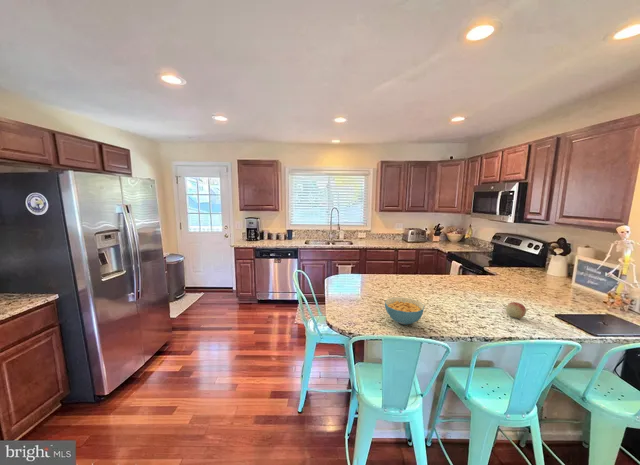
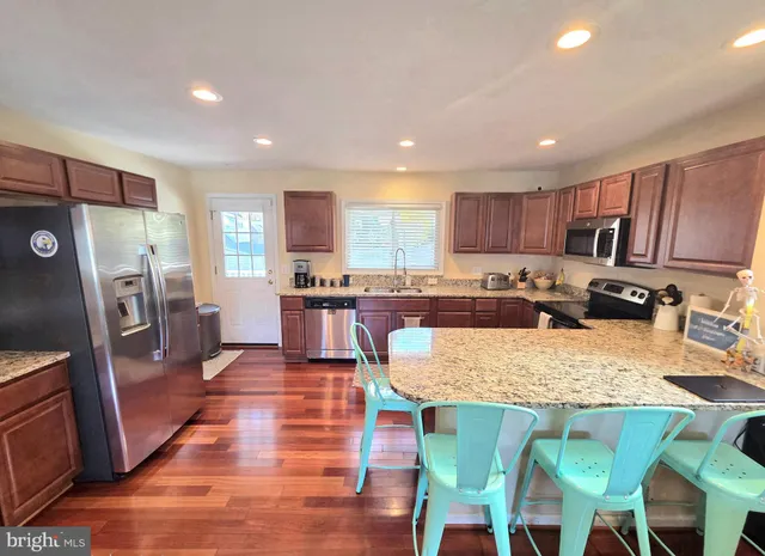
- cereal bowl [384,297,425,326]
- fruit [505,301,527,319]
